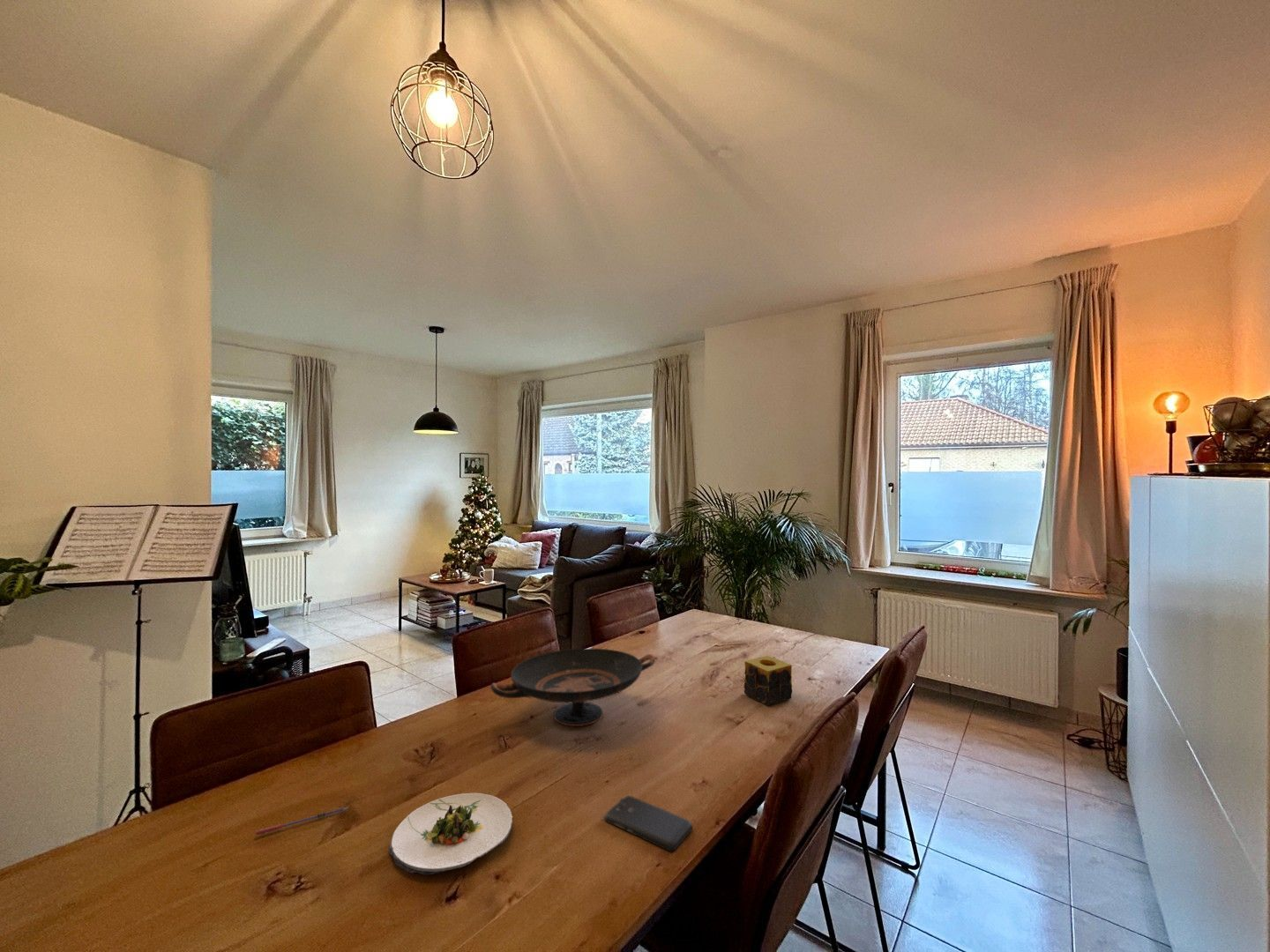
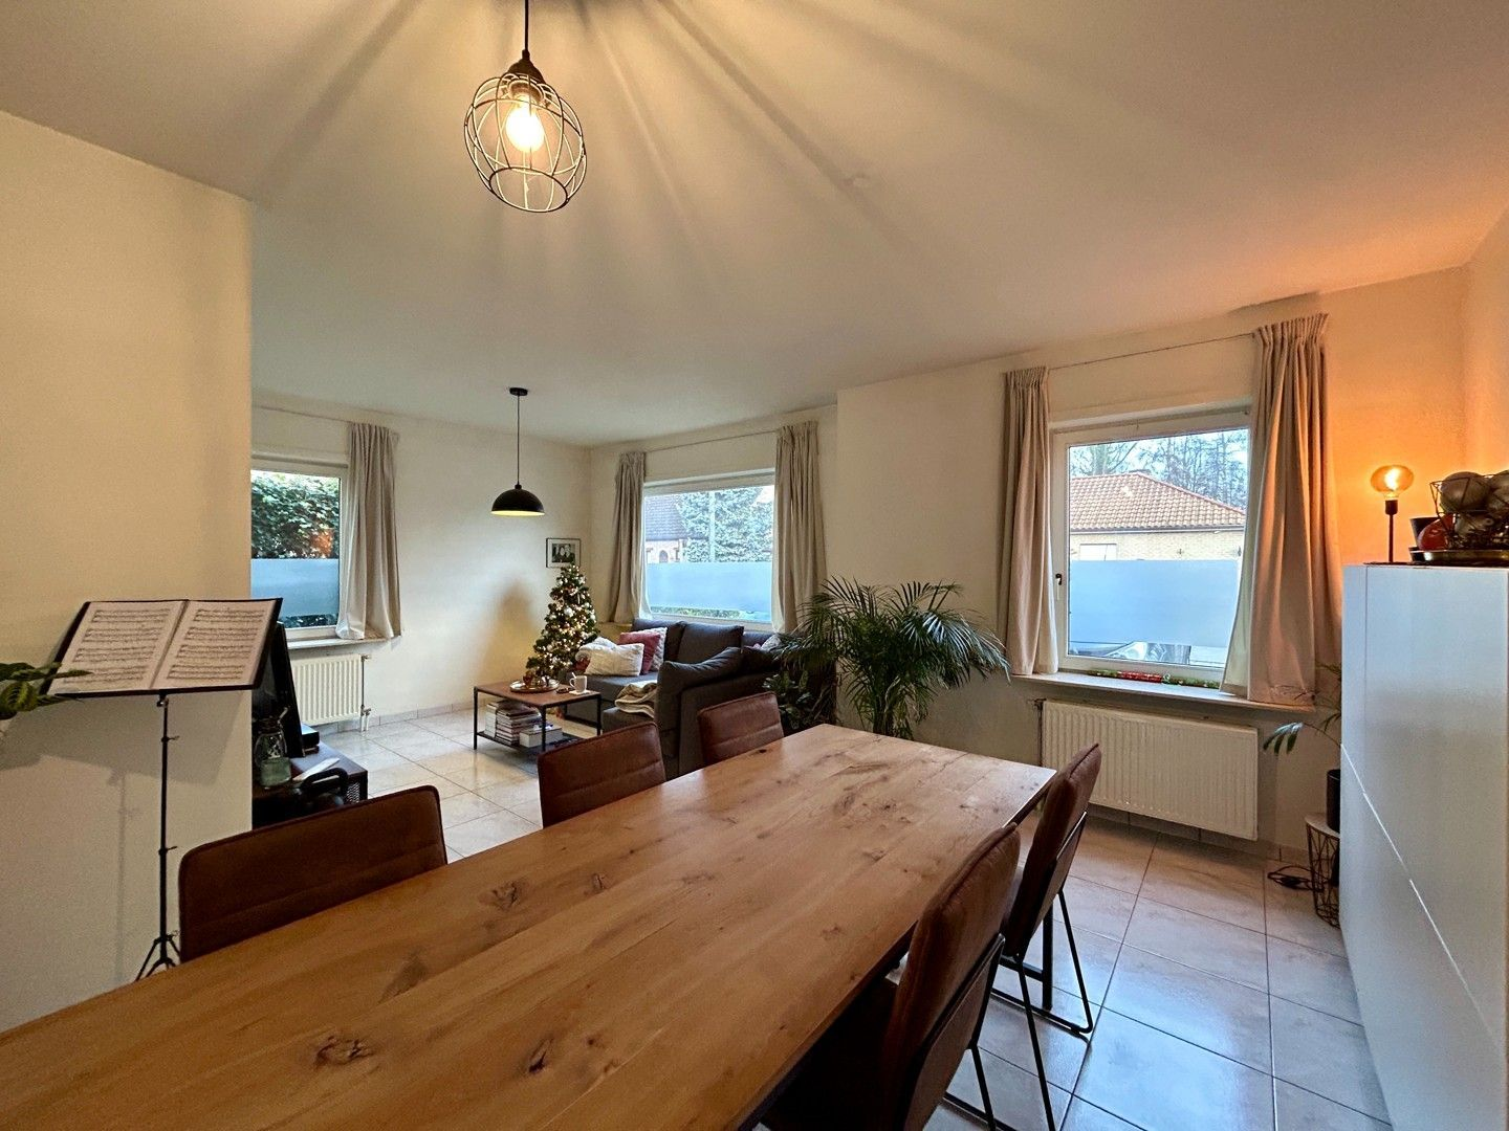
- smartphone [603,795,693,852]
- salad plate [387,792,513,876]
- candle [743,655,793,707]
- pen [255,807,349,837]
- decorative bowl [489,648,656,727]
